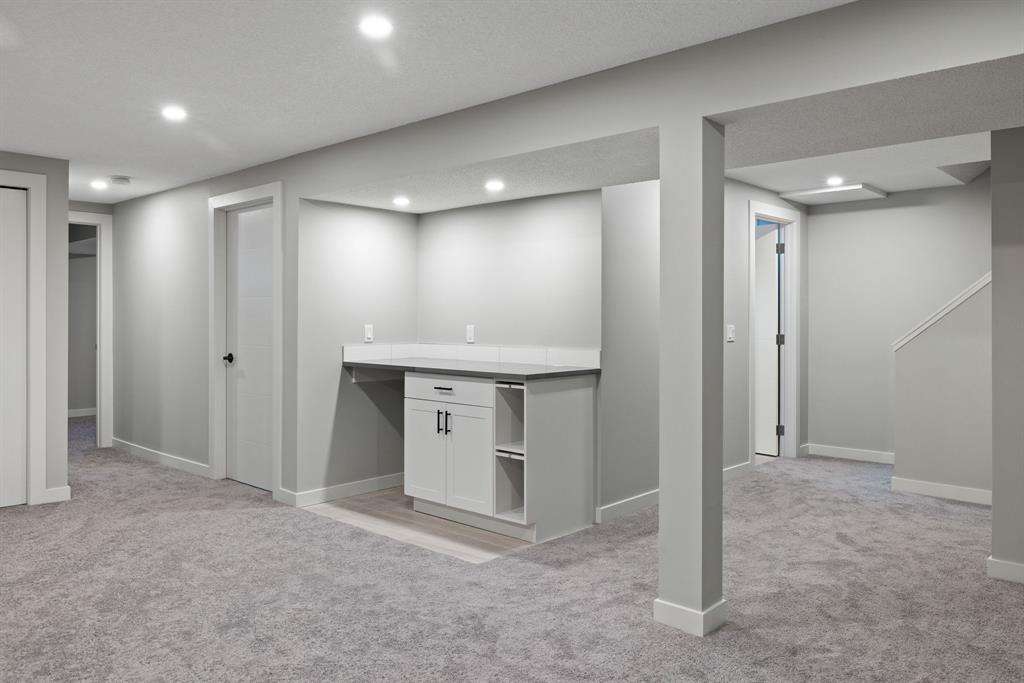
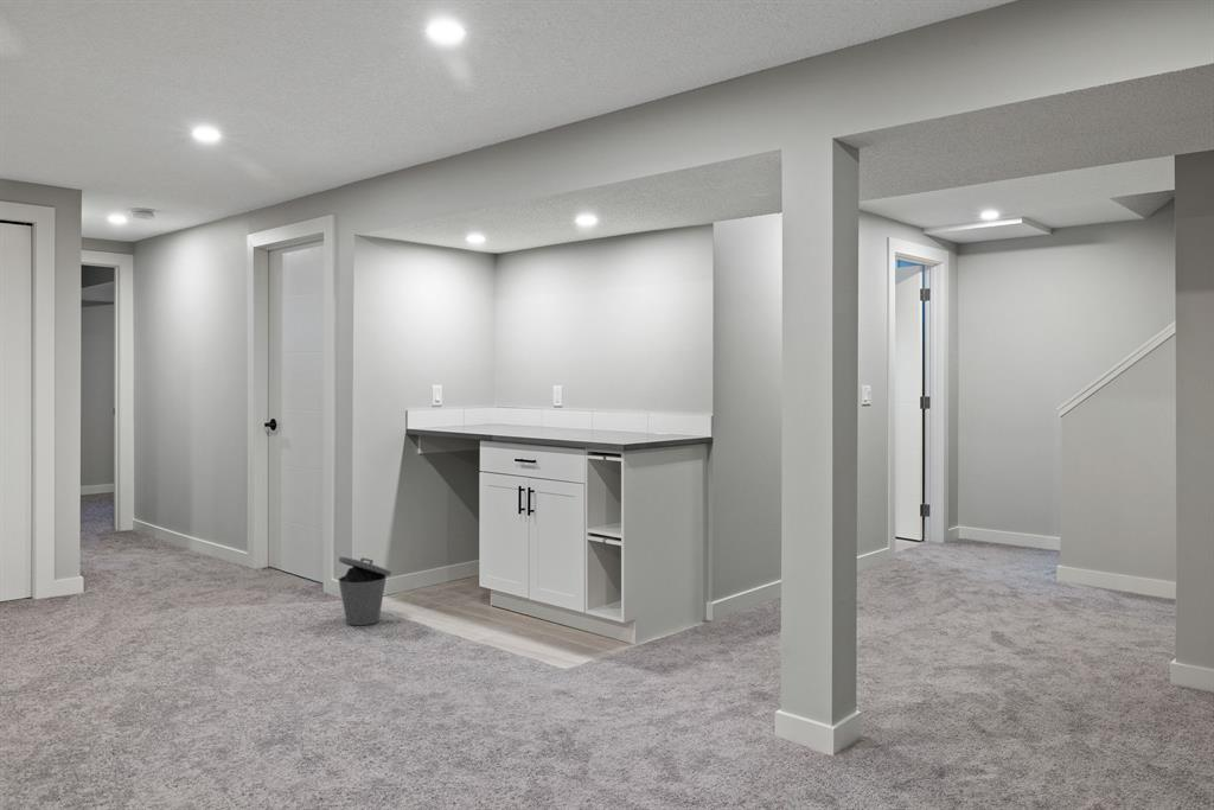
+ trash can [337,556,392,626]
